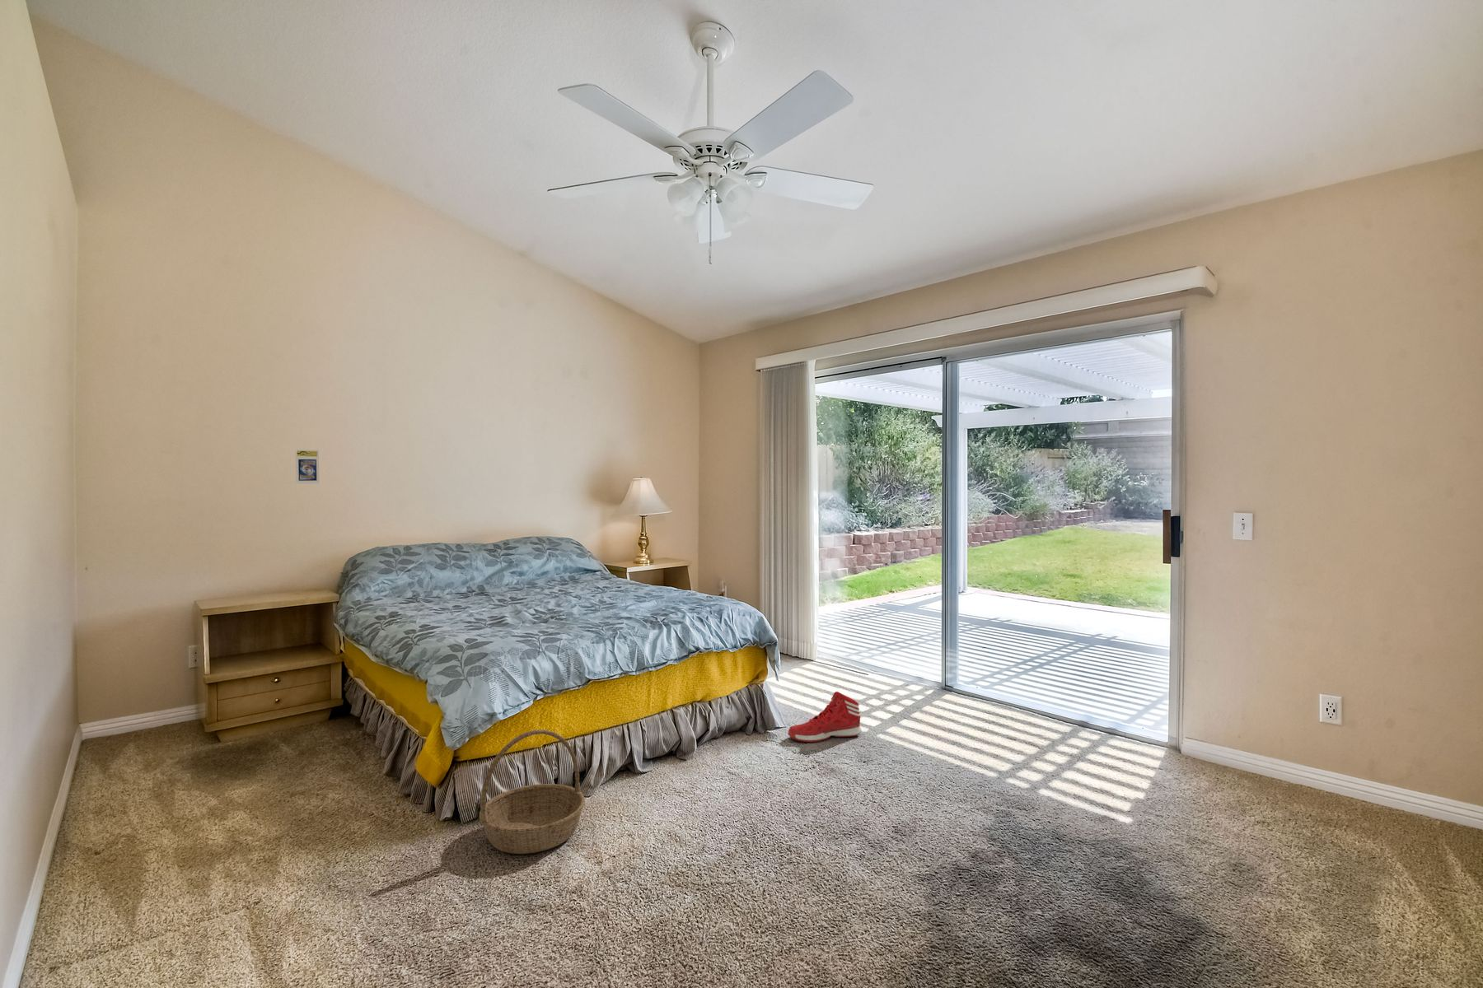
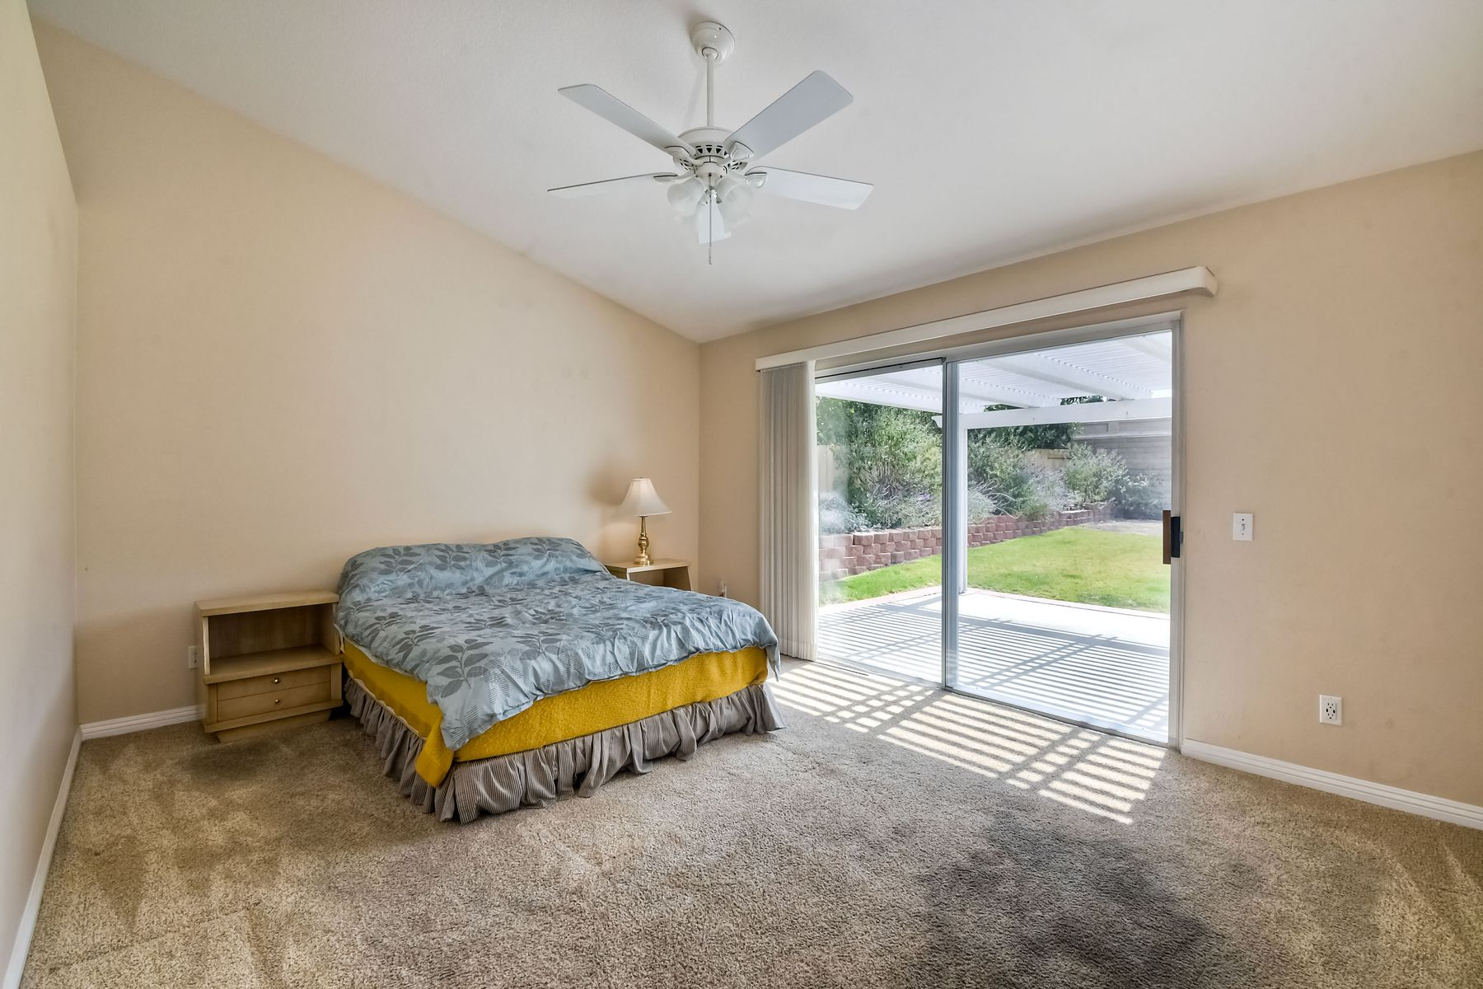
- sneaker [788,690,862,743]
- trading card display case [295,449,320,484]
- basket [479,730,586,855]
